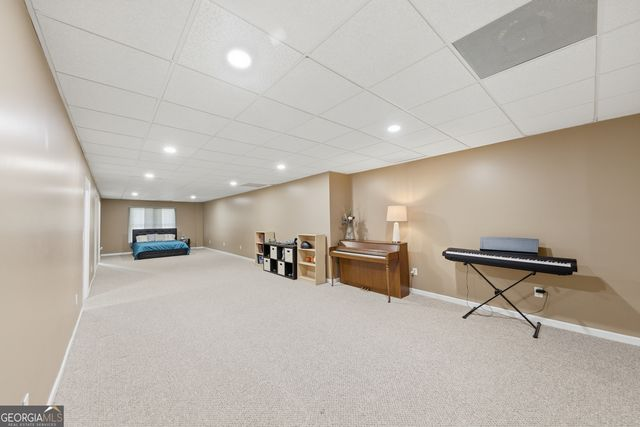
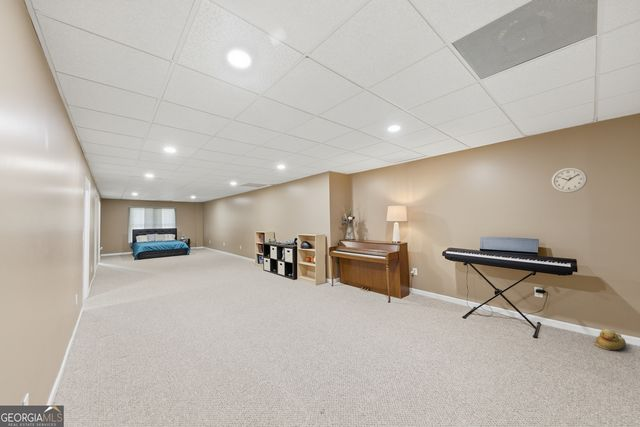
+ rubber duck [594,328,627,351]
+ wall clock [550,166,588,194]
